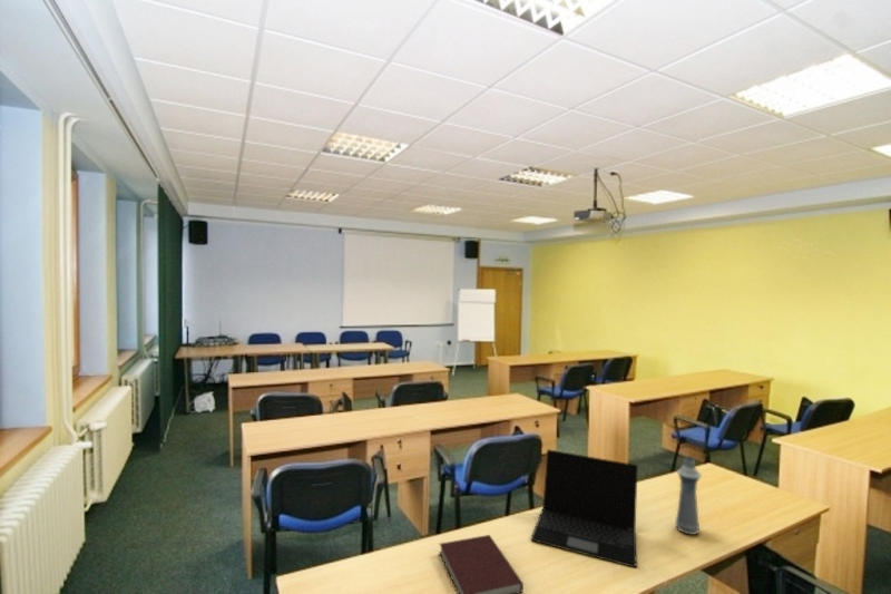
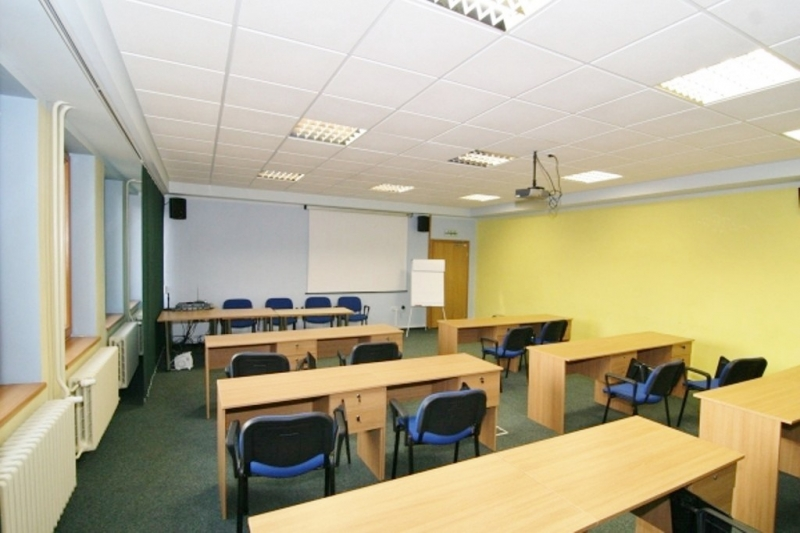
- notebook [438,534,525,594]
- bottle [674,456,703,536]
- laptop [530,448,638,568]
